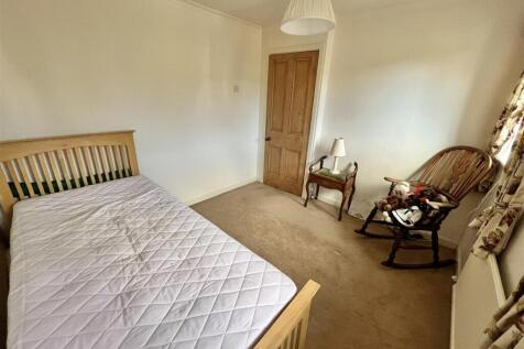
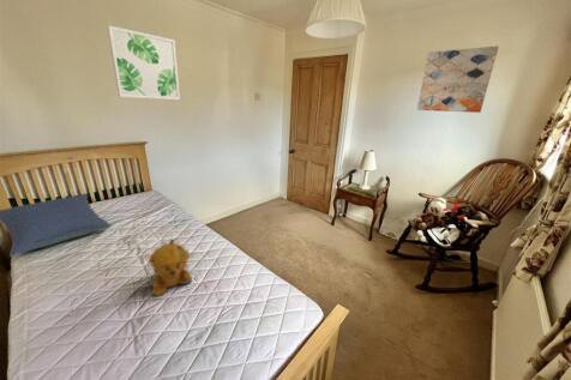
+ wall art [106,24,181,101]
+ wall art [416,44,499,114]
+ pillow [0,193,112,258]
+ stuffed bear [148,239,193,297]
